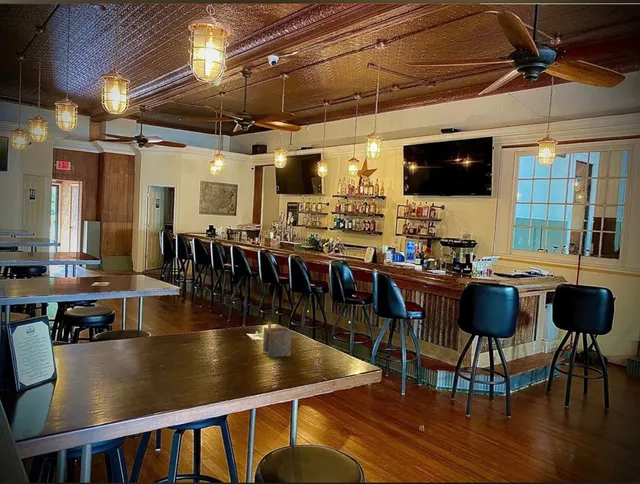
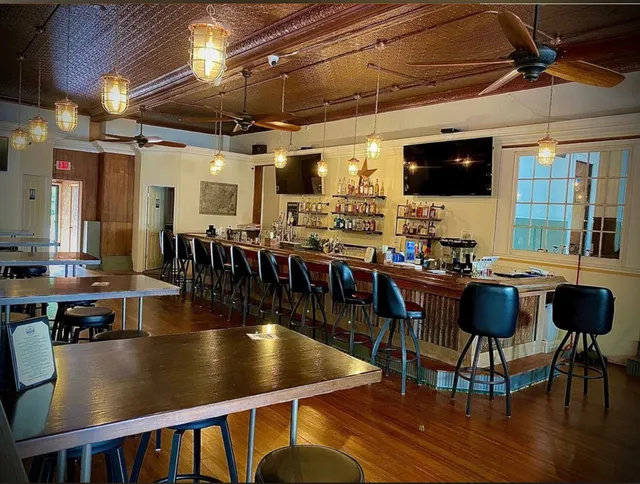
- napkin holder [262,320,293,358]
